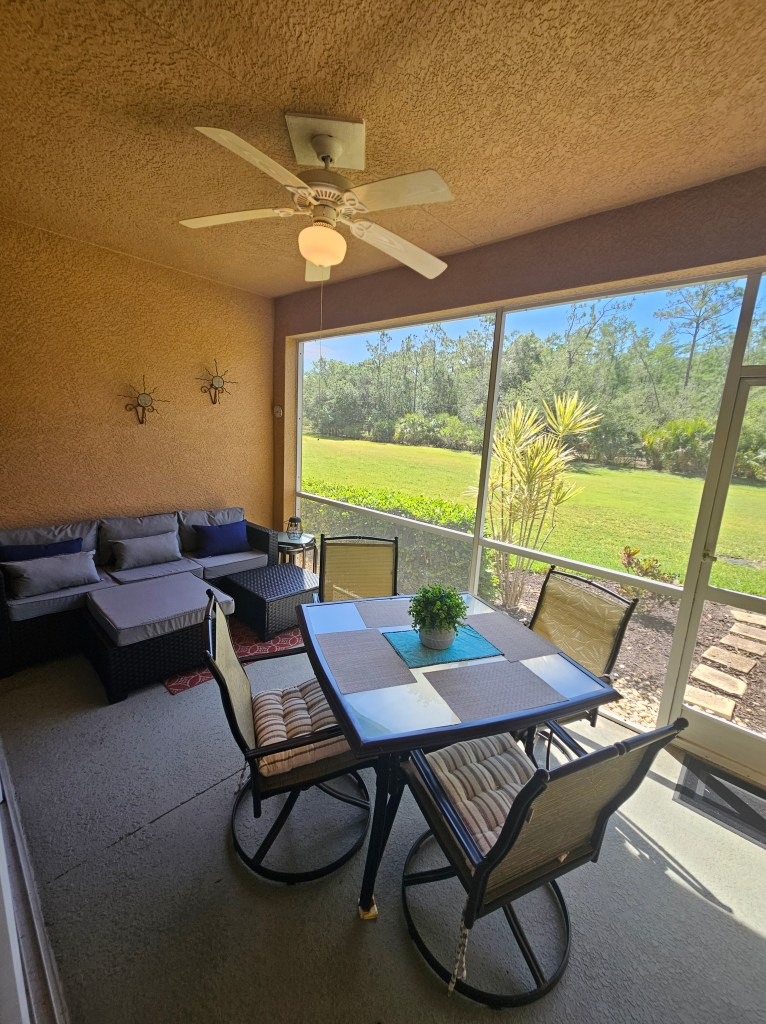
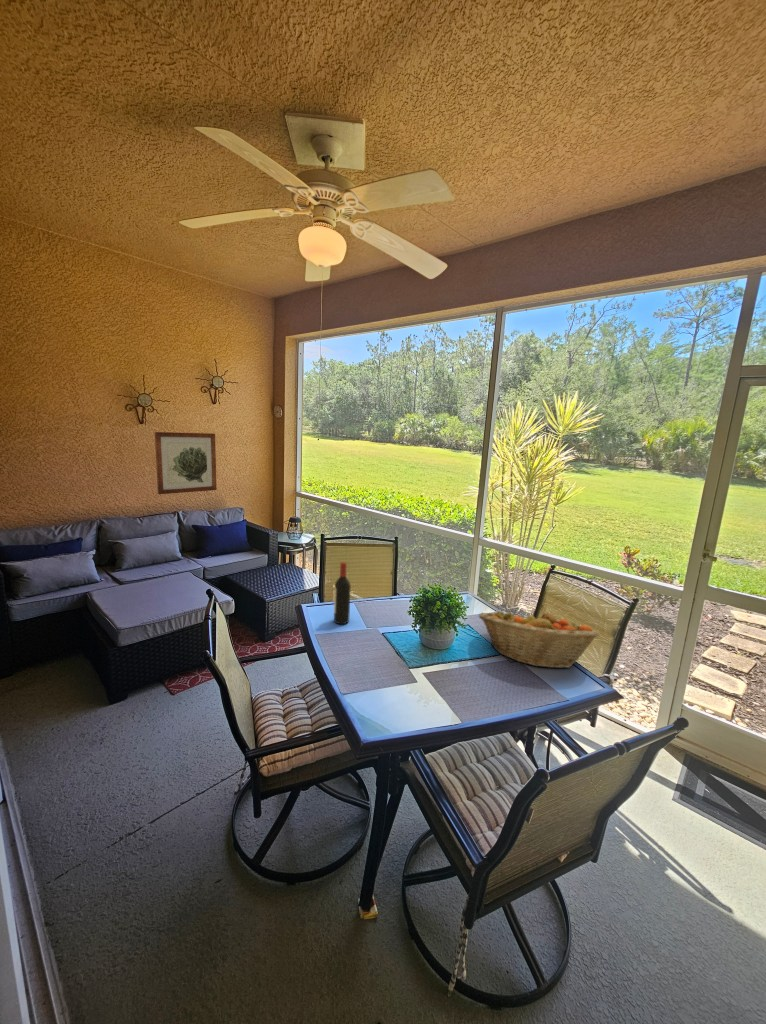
+ wine bottle [333,561,352,625]
+ fruit basket [478,608,600,669]
+ wall art [154,431,218,495]
